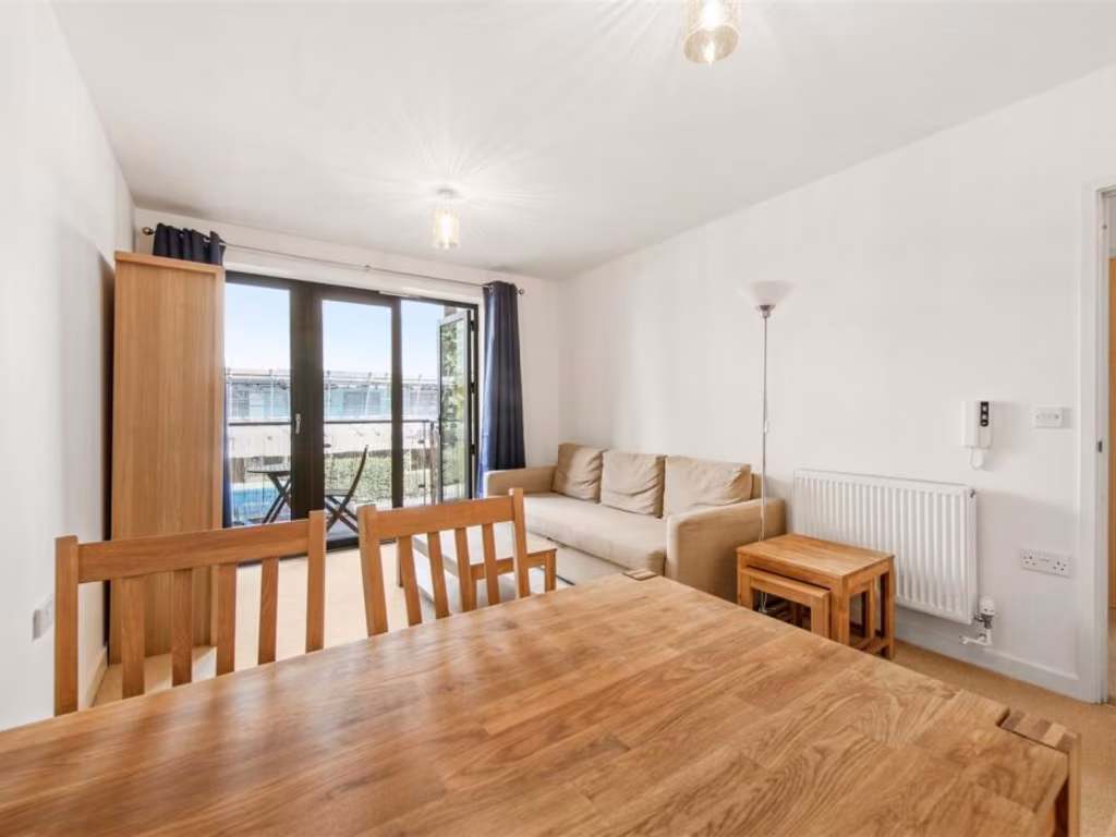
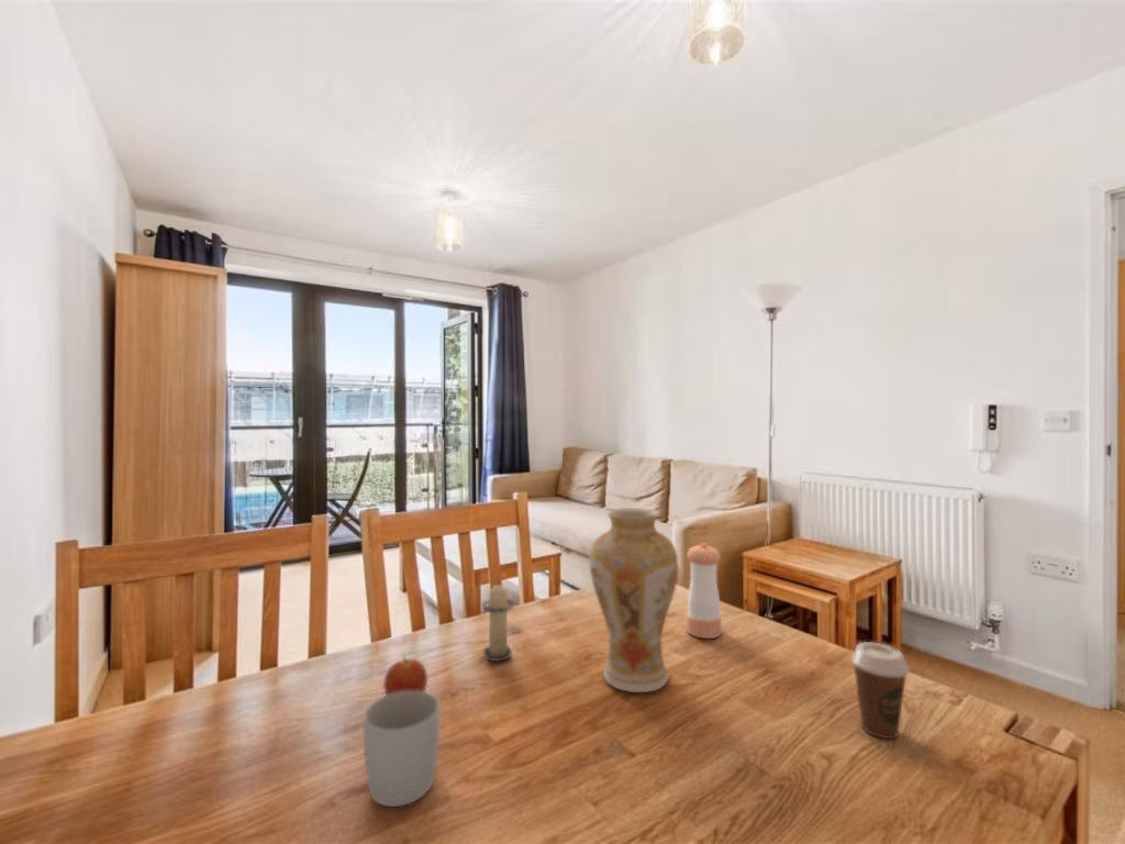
+ coffee cup [850,641,911,740]
+ candle [481,579,515,662]
+ fruit [382,654,428,696]
+ mug [363,691,441,808]
+ vase [589,507,679,693]
+ pepper shaker [686,542,722,640]
